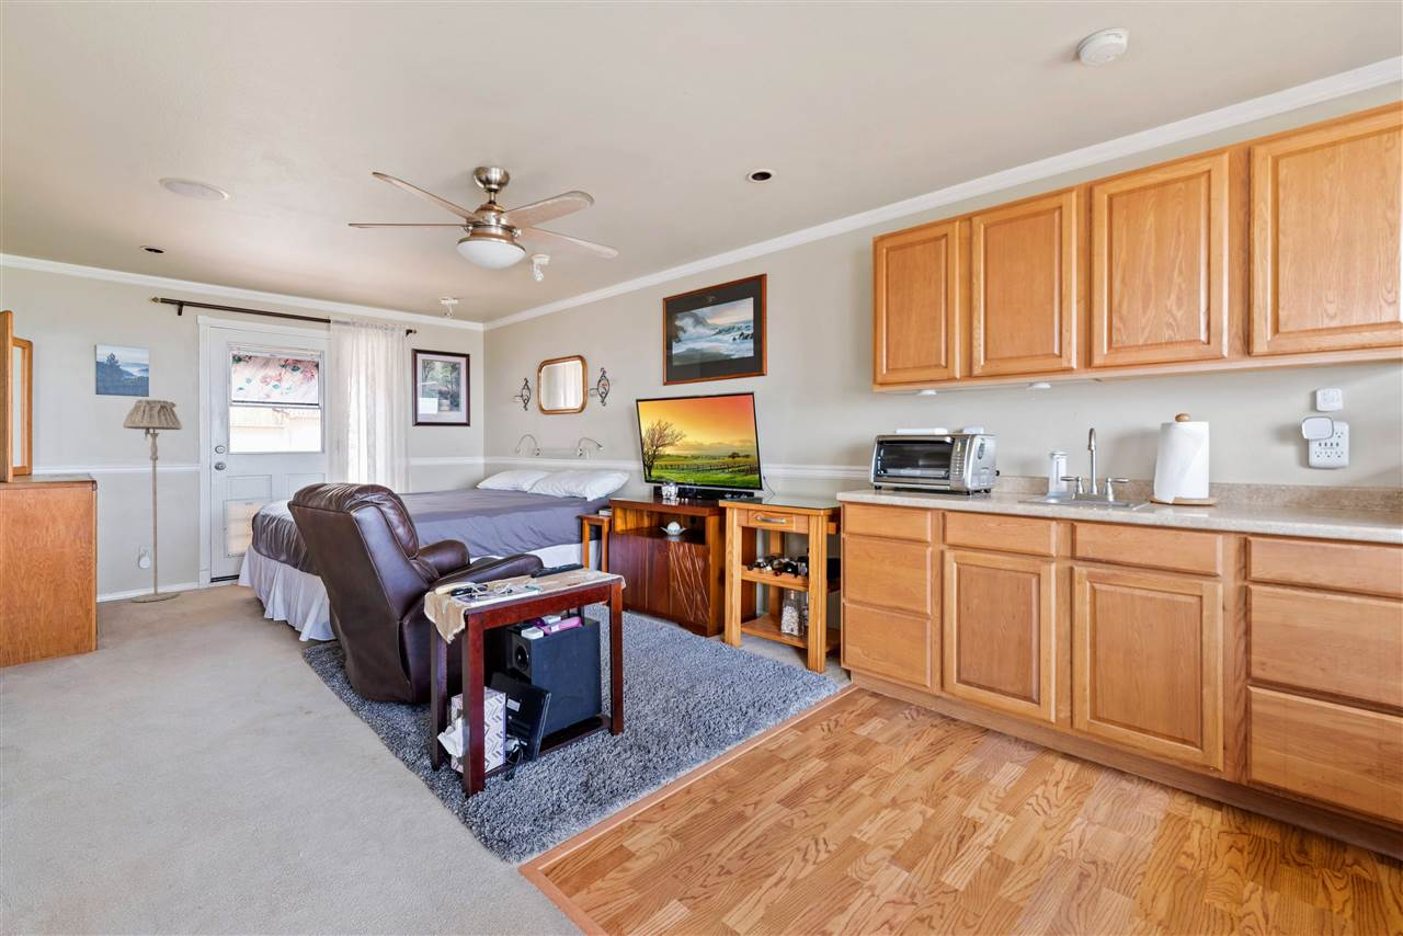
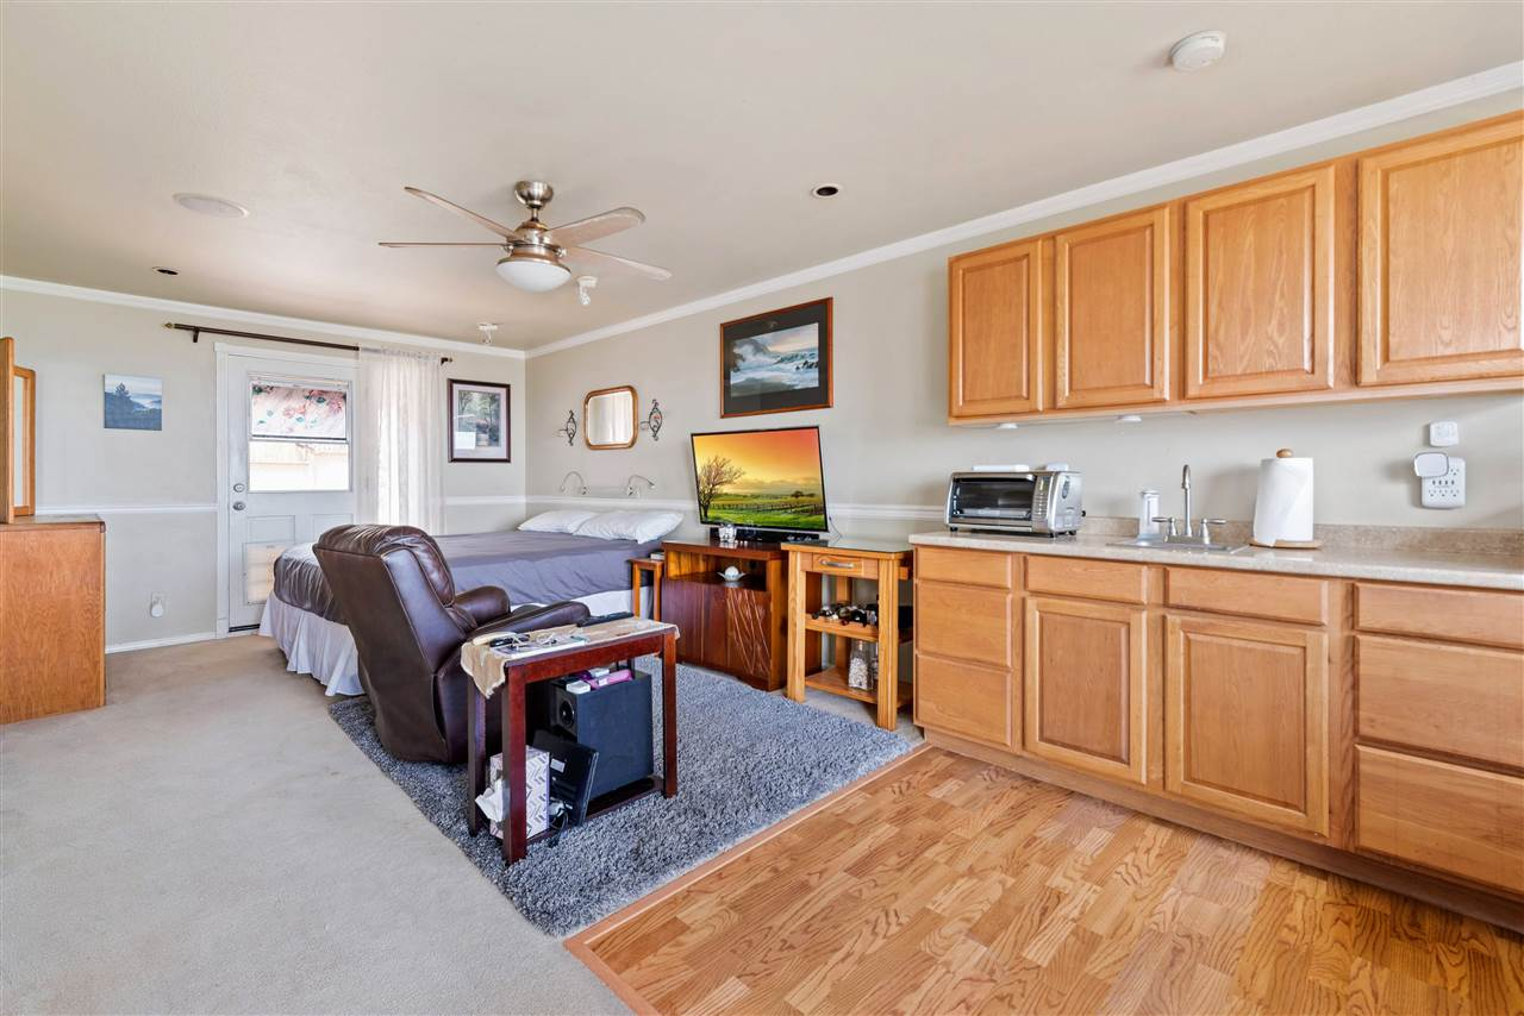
- floor lamp [122,399,183,603]
